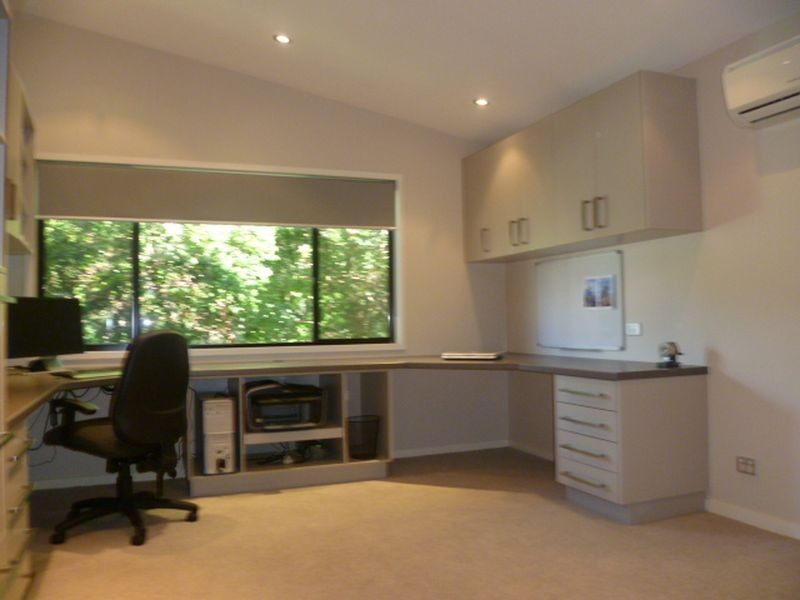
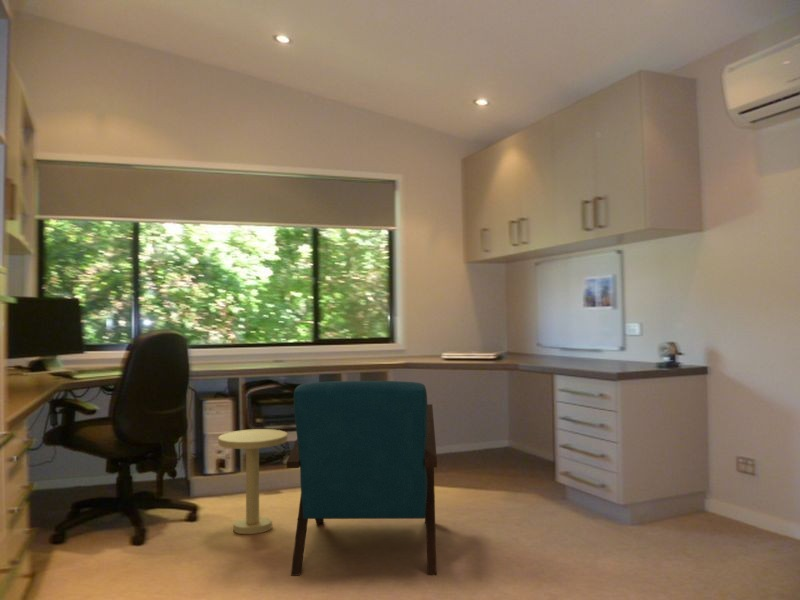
+ side table [217,428,288,535]
+ armchair [285,380,438,576]
